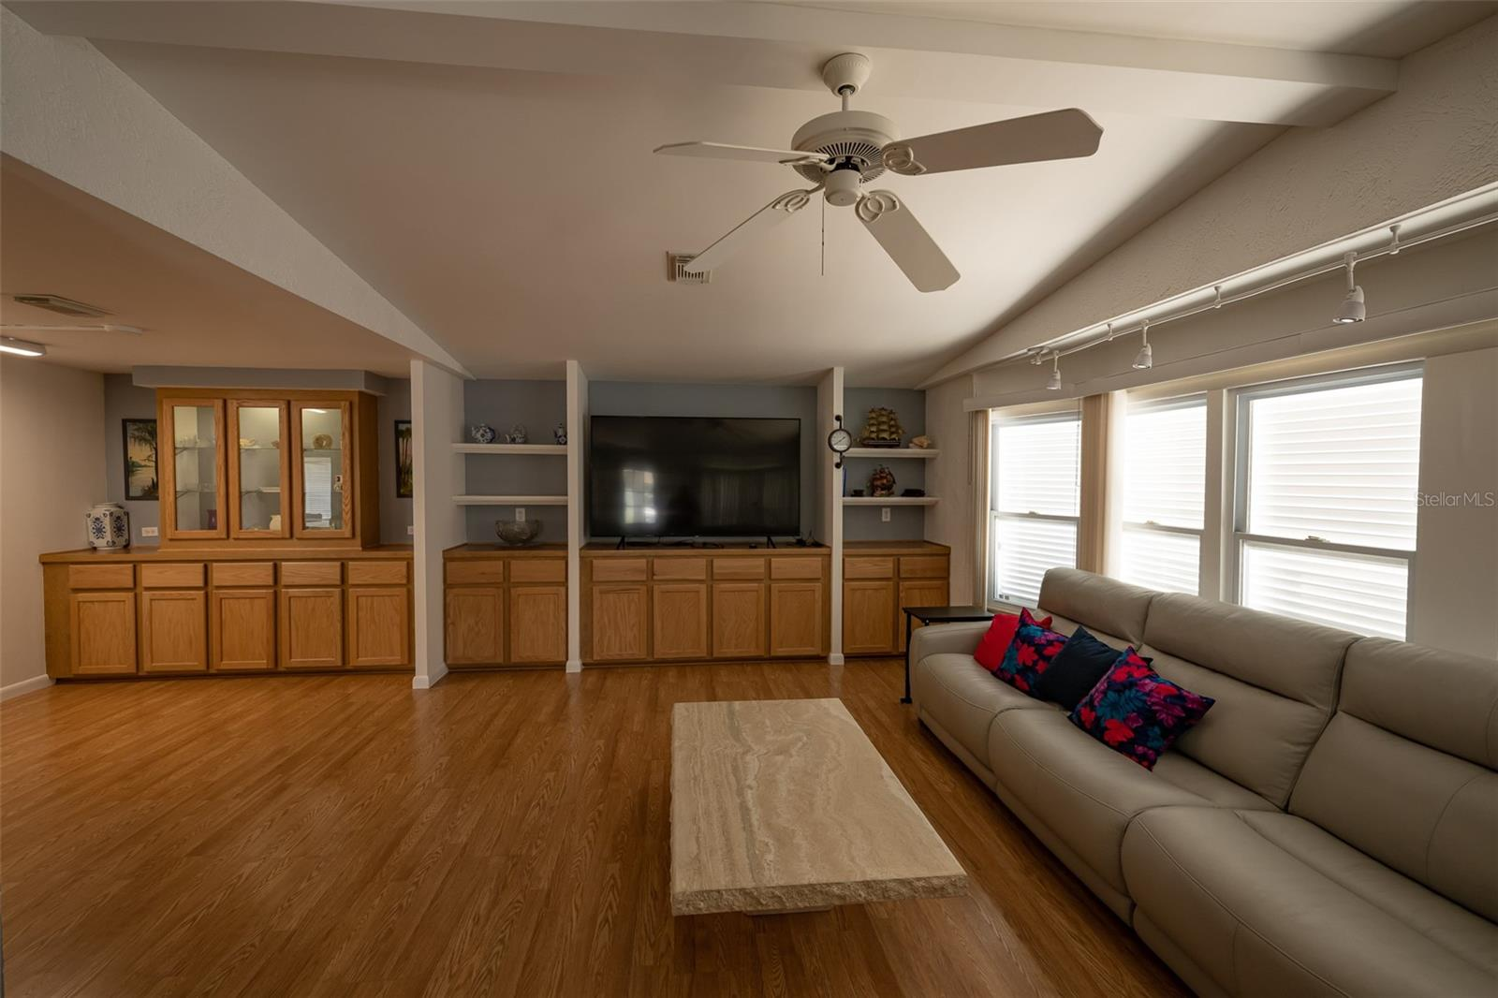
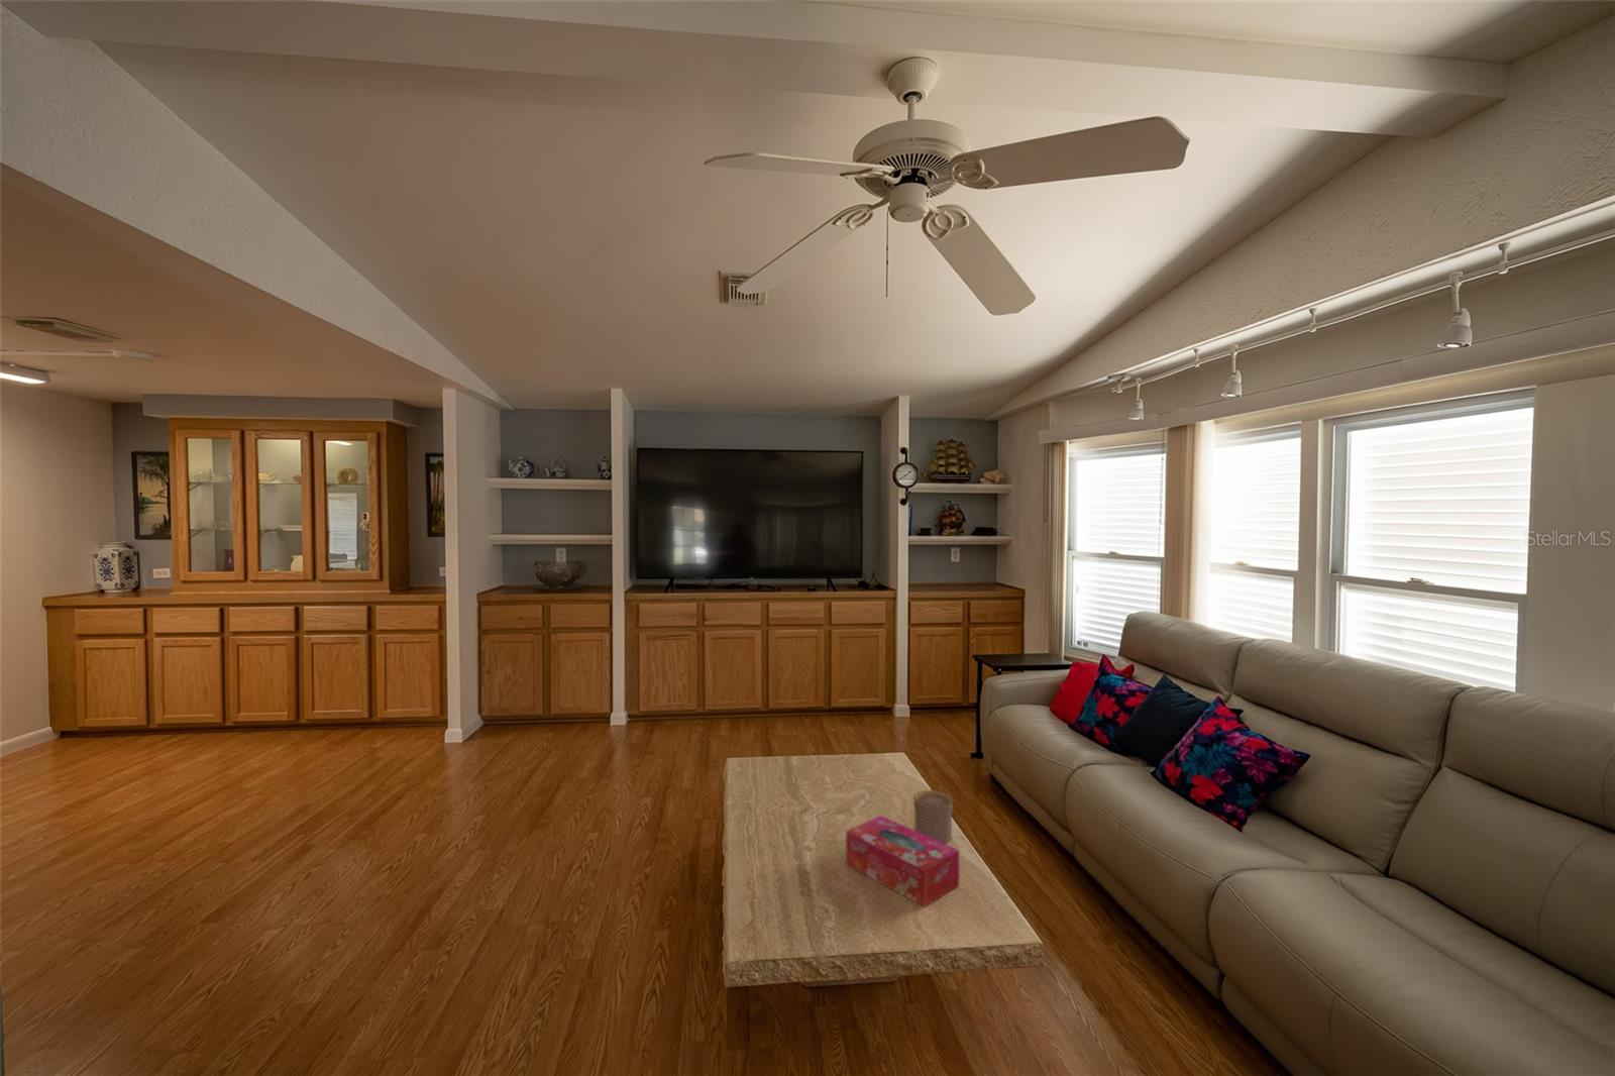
+ tissue box [845,814,959,908]
+ cup [913,789,955,844]
